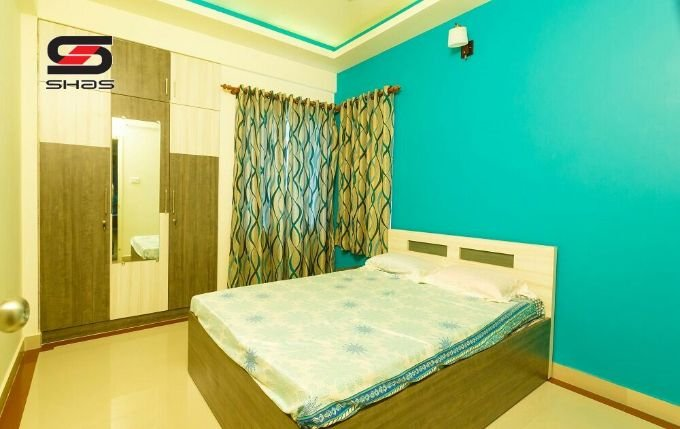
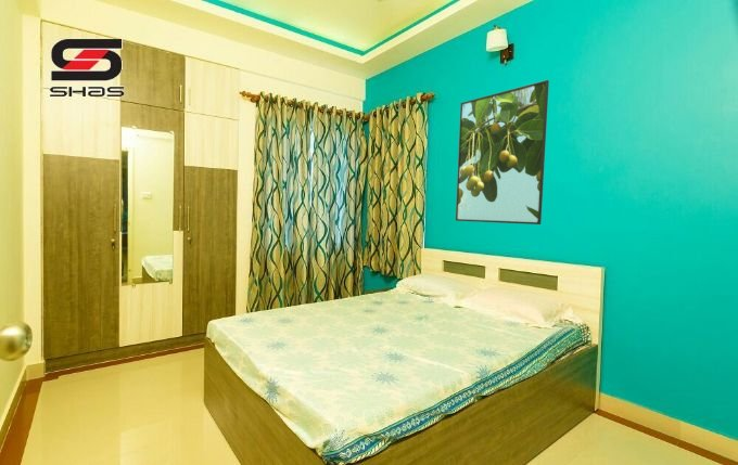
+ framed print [455,79,550,225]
